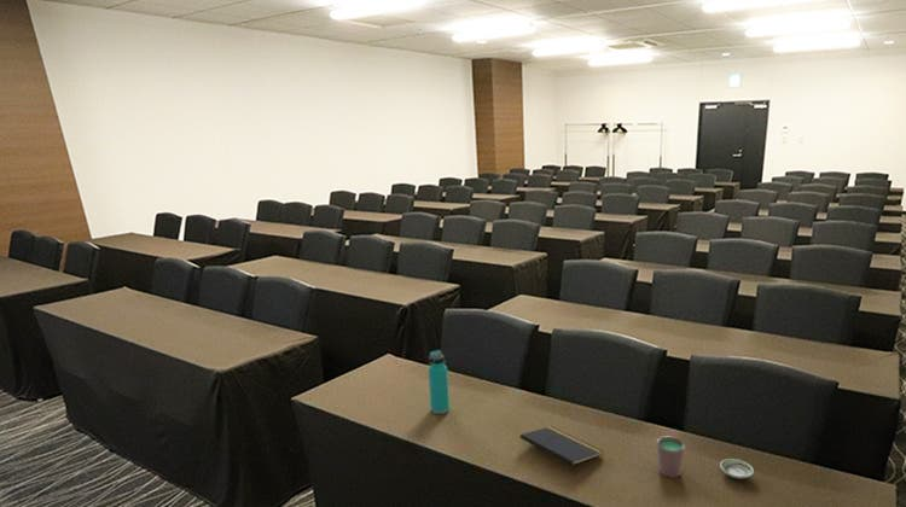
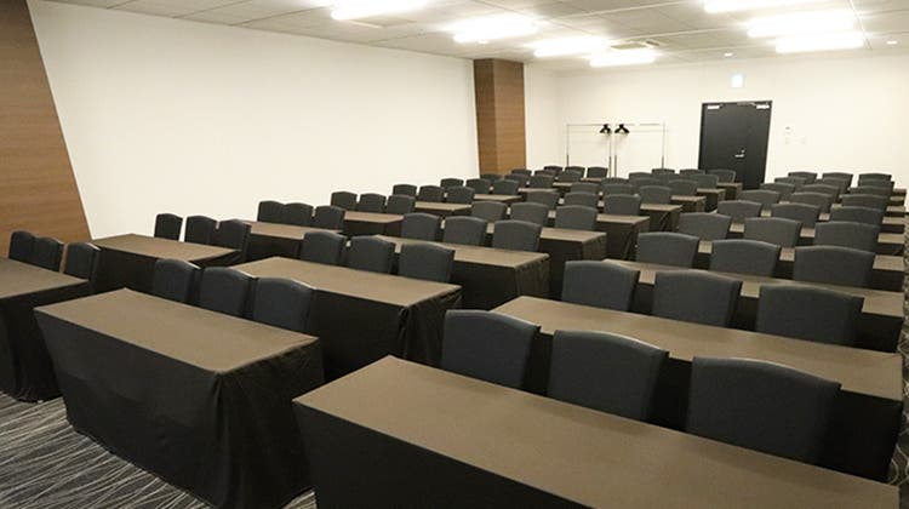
- notepad [519,425,604,477]
- cup [656,436,686,478]
- saucer [719,458,755,479]
- water bottle [428,349,451,415]
